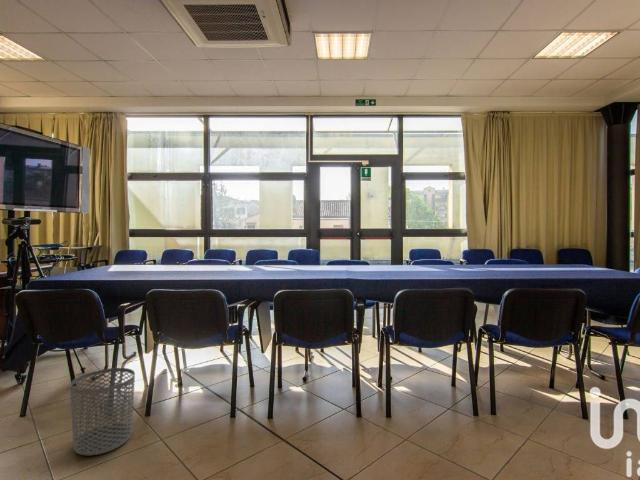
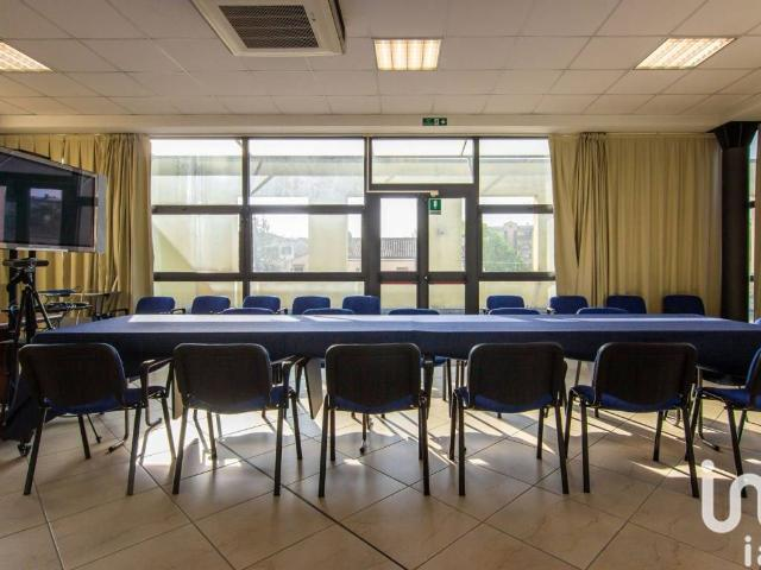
- waste bin [69,367,136,456]
